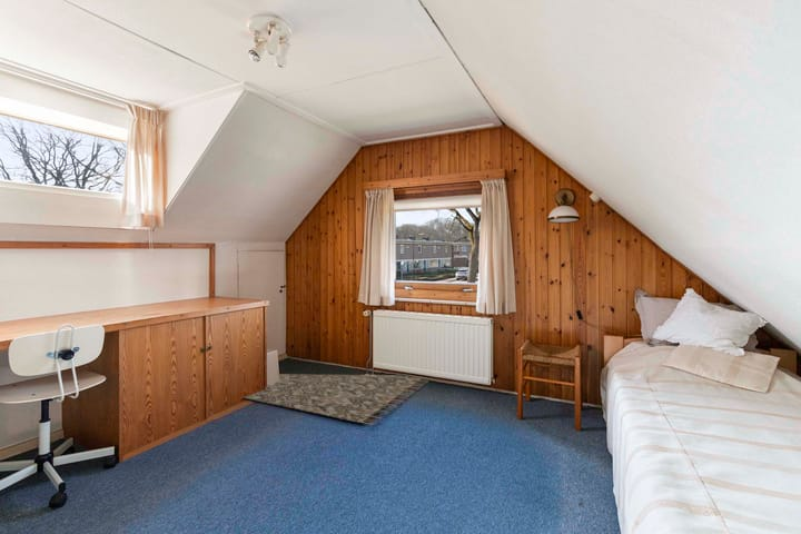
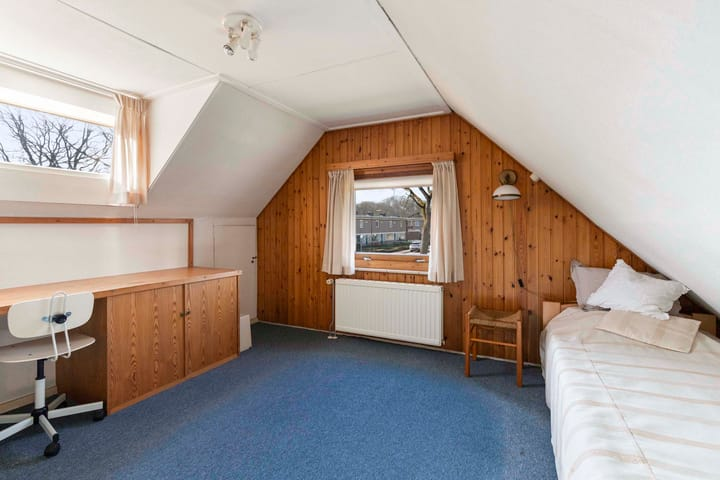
- rug [243,373,431,426]
